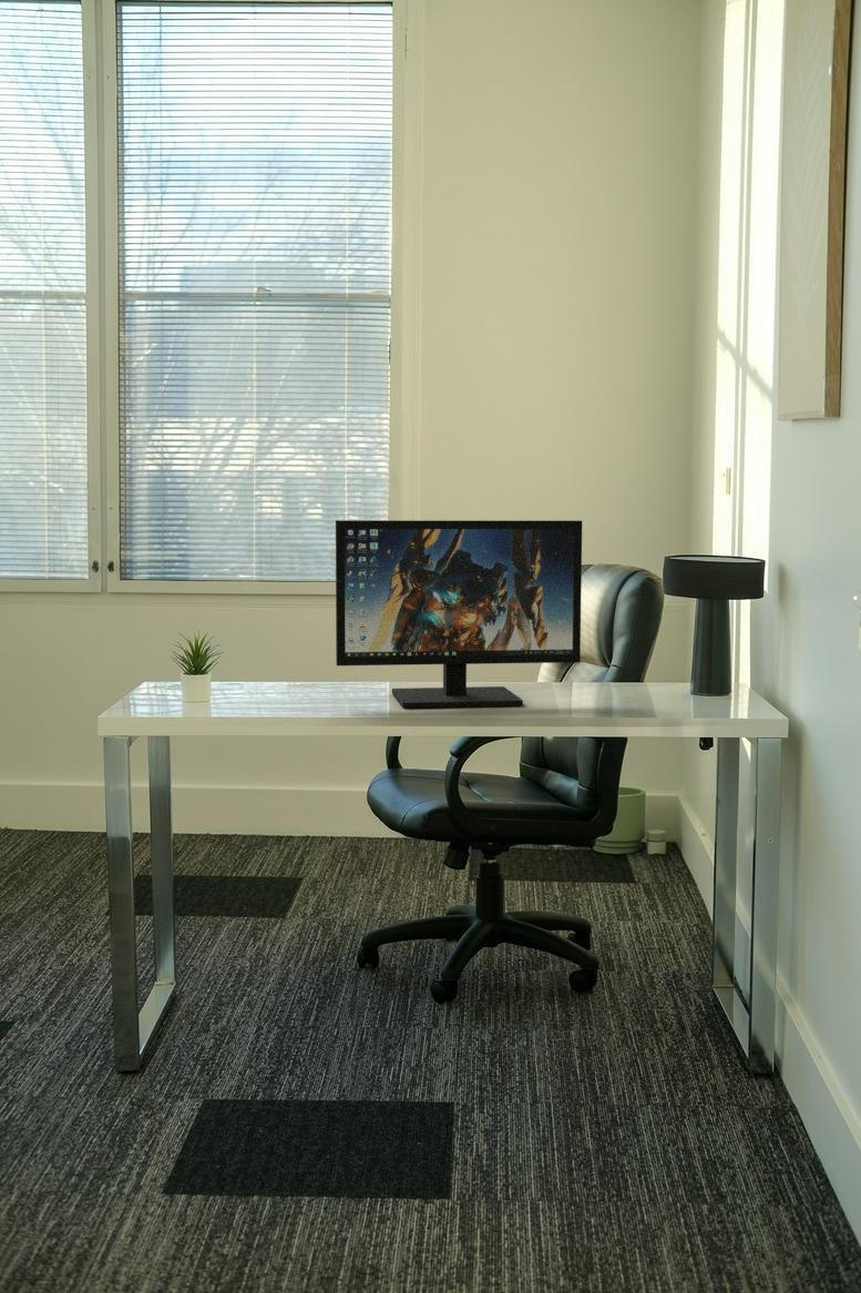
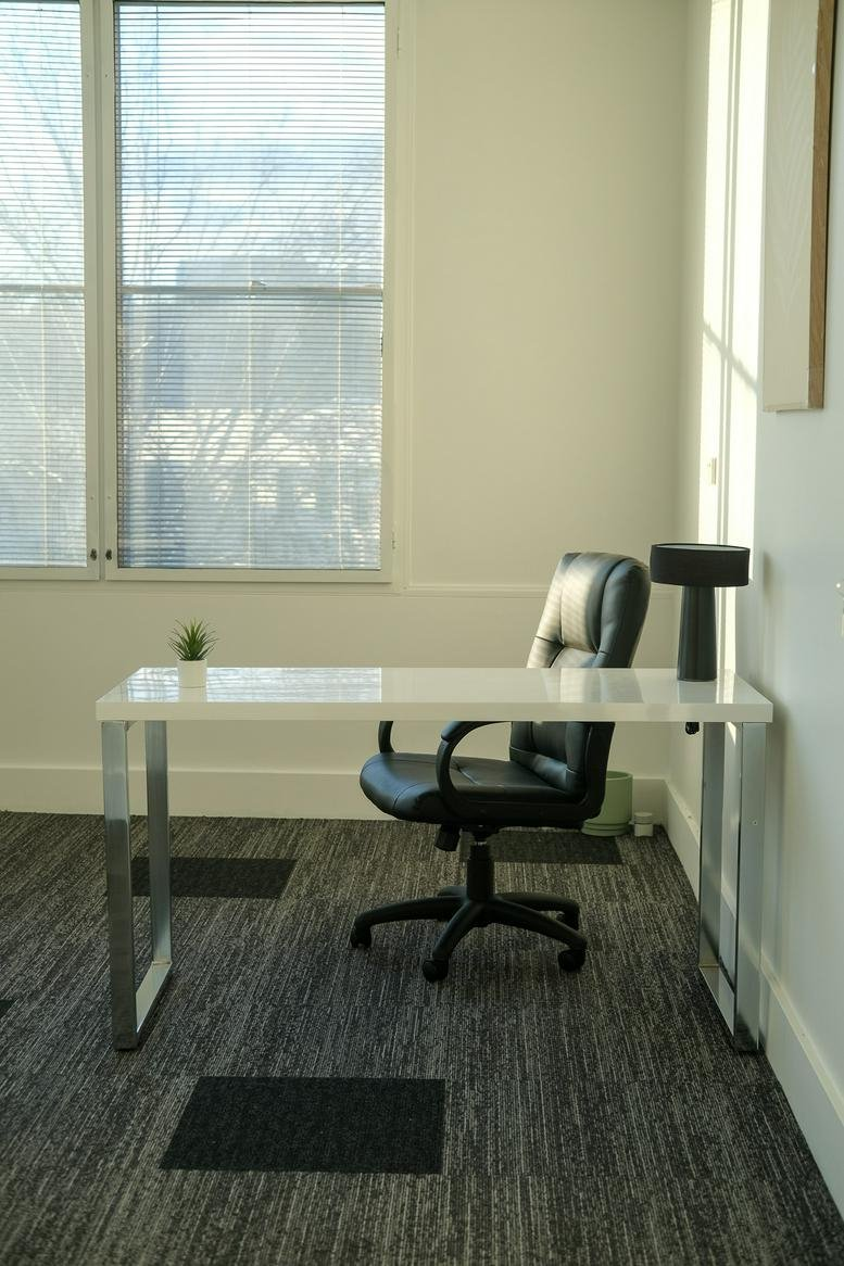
- computer monitor [335,519,583,709]
